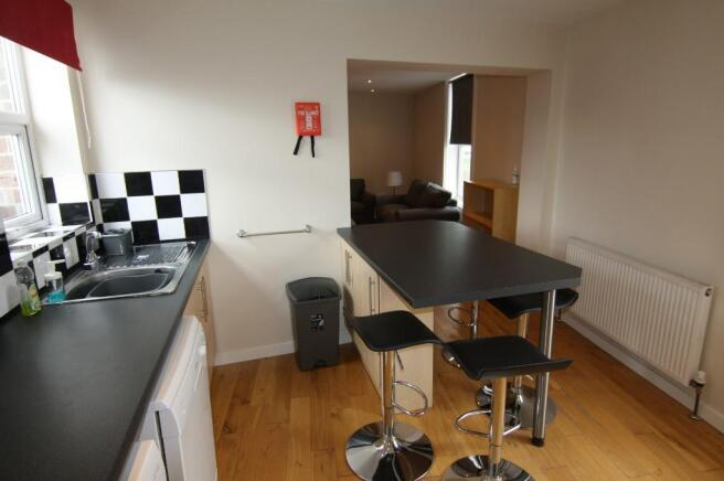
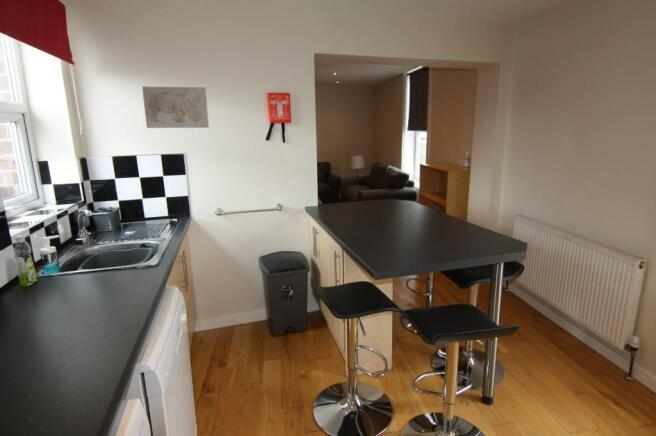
+ wall art [141,85,210,129]
